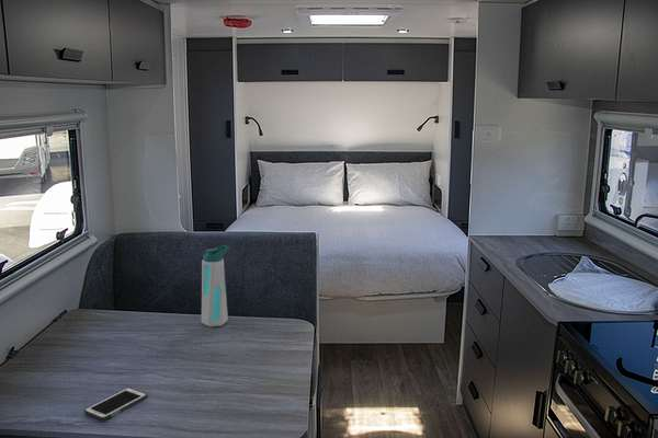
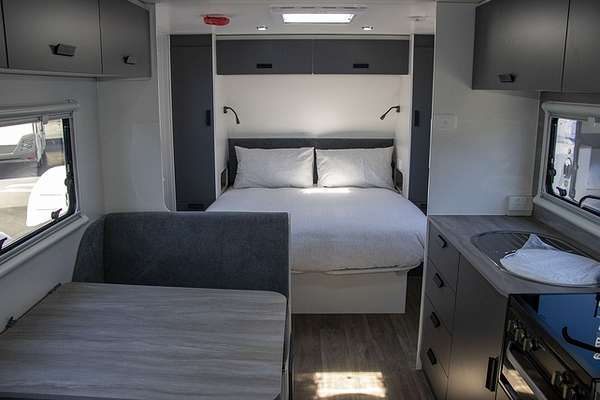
- cell phone [83,387,148,422]
- water bottle [201,244,230,328]
